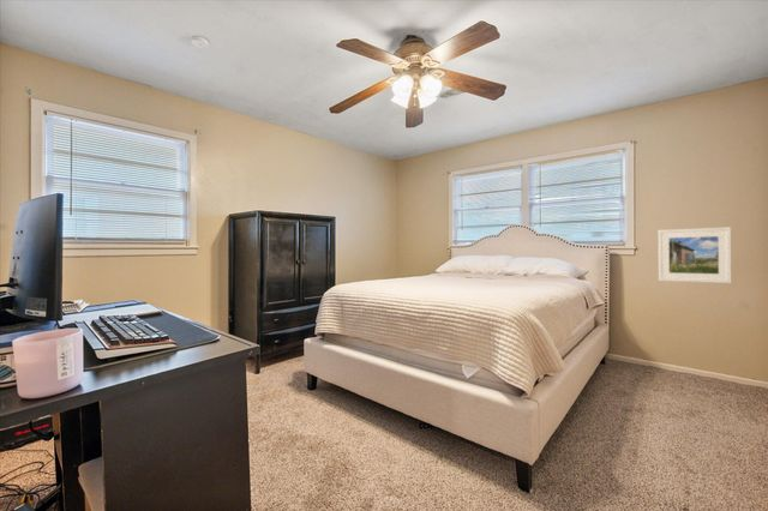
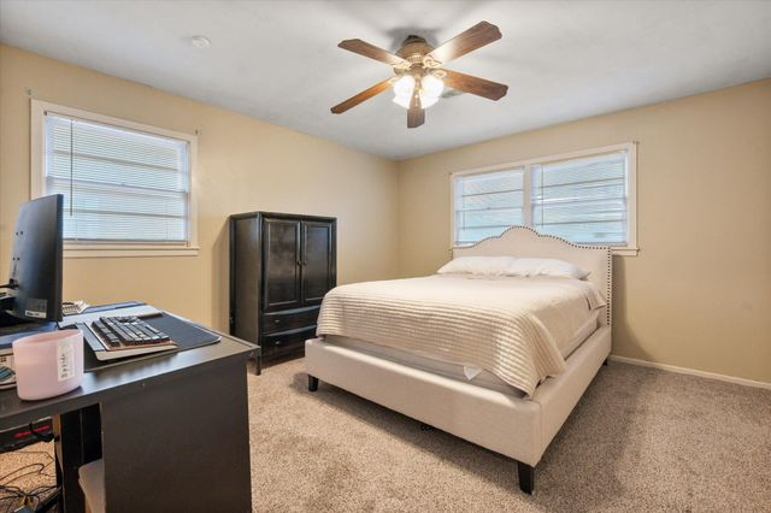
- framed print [658,226,732,284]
